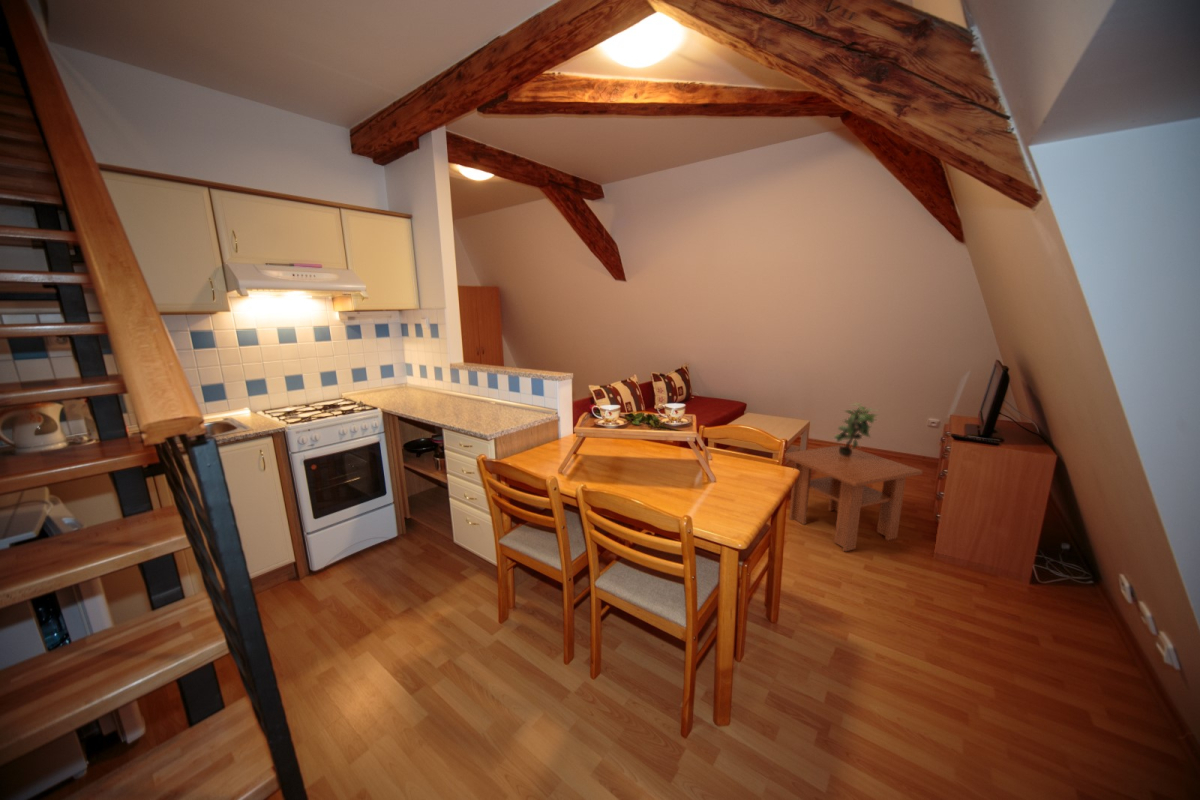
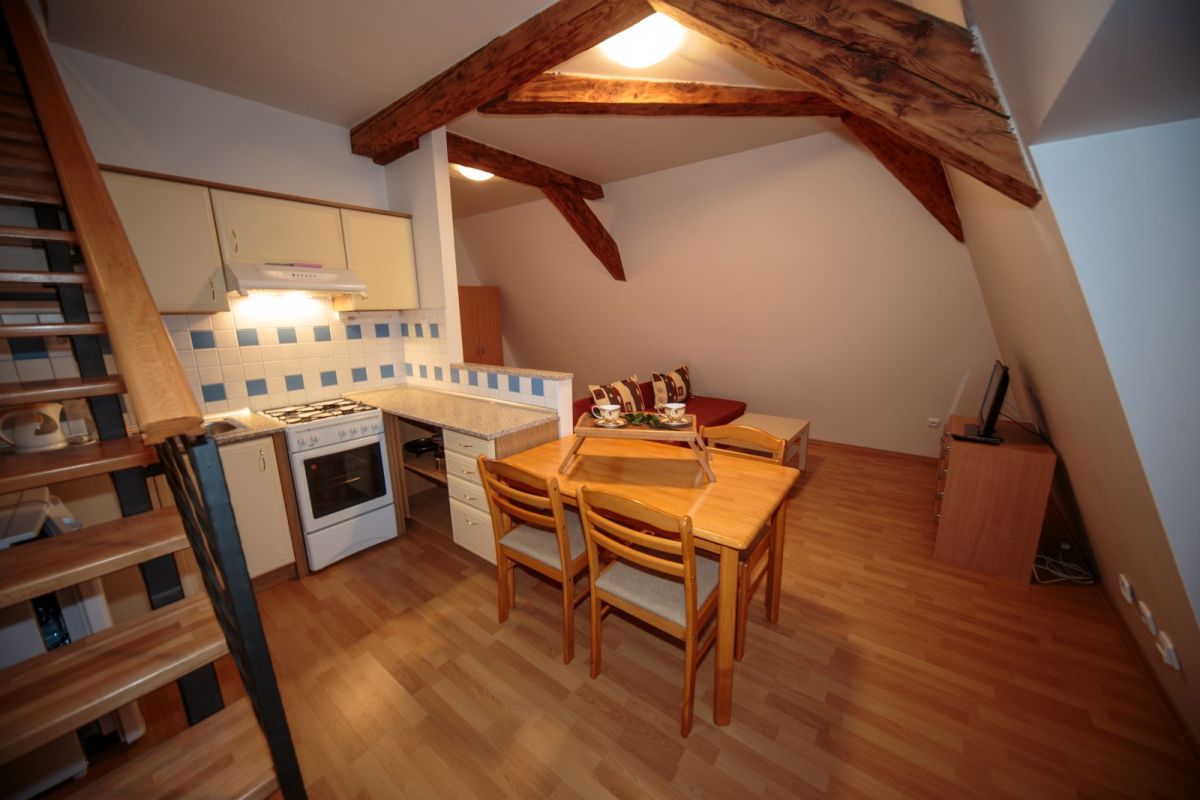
- potted plant [832,402,880,457]
- coffee table [784,444,924,552]
